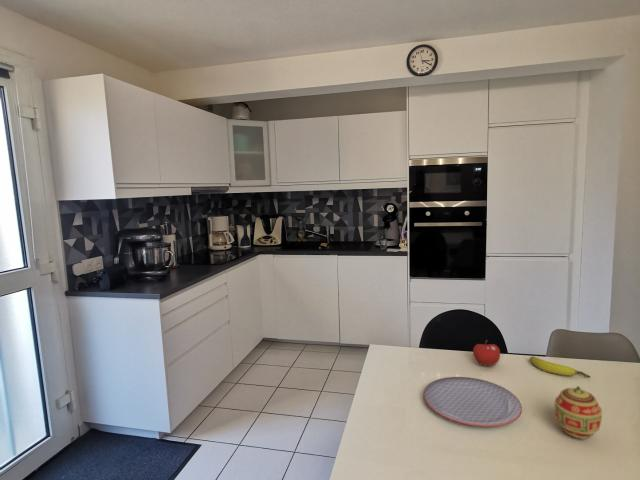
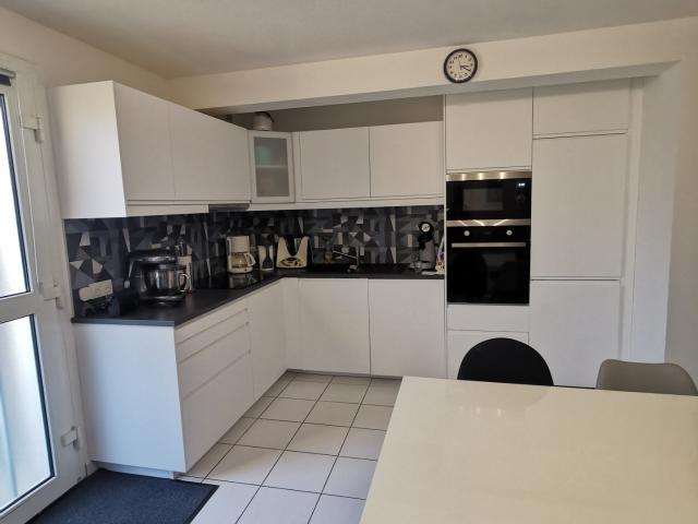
- decorative egg [553,385,603,440]
- banana [529,355,591,379]
- plate [422,376,523,428]
- fruit [472,339,501,367]
